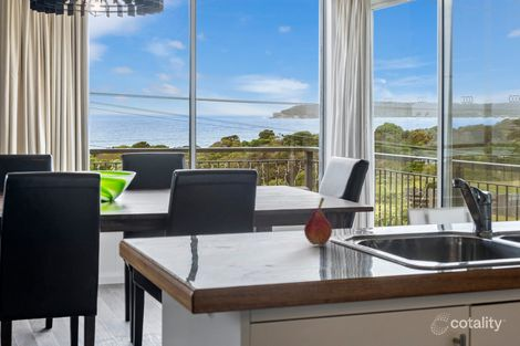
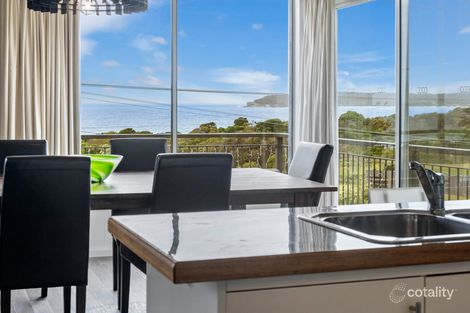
- fruit [303,197,333,247]
